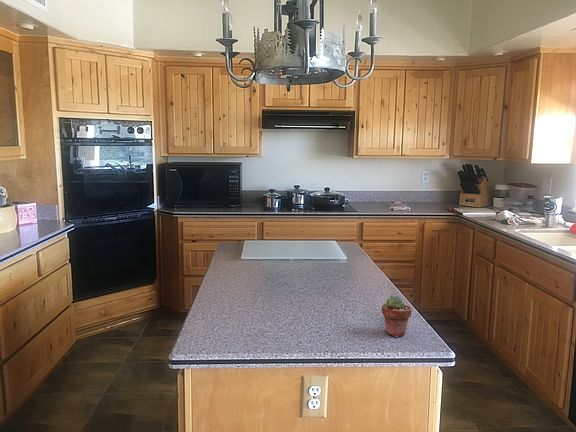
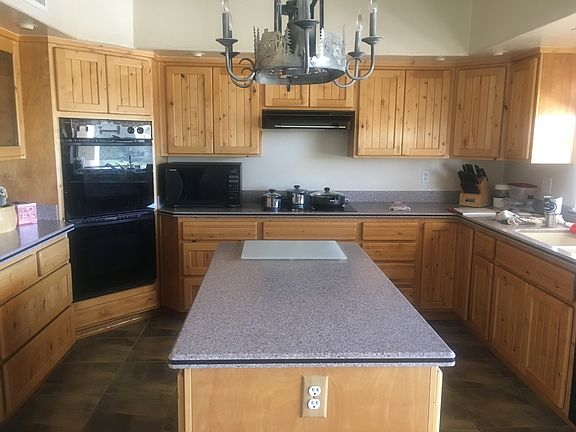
- potted succulent [381,295,413,338]
